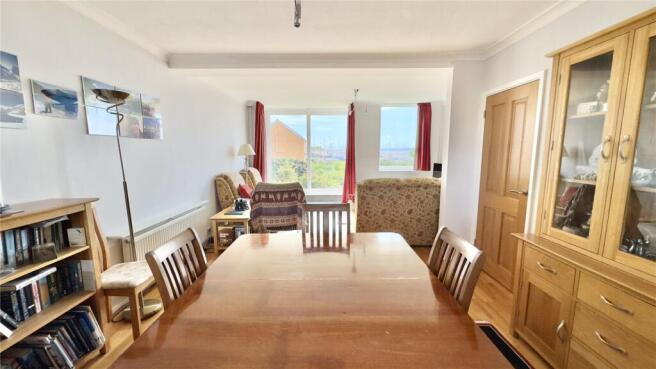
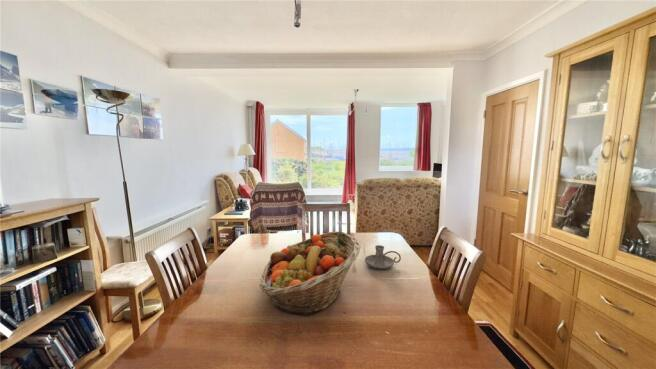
+ candle holder [364,244,402,270]
+ fruit basket [258,230,361,317]
